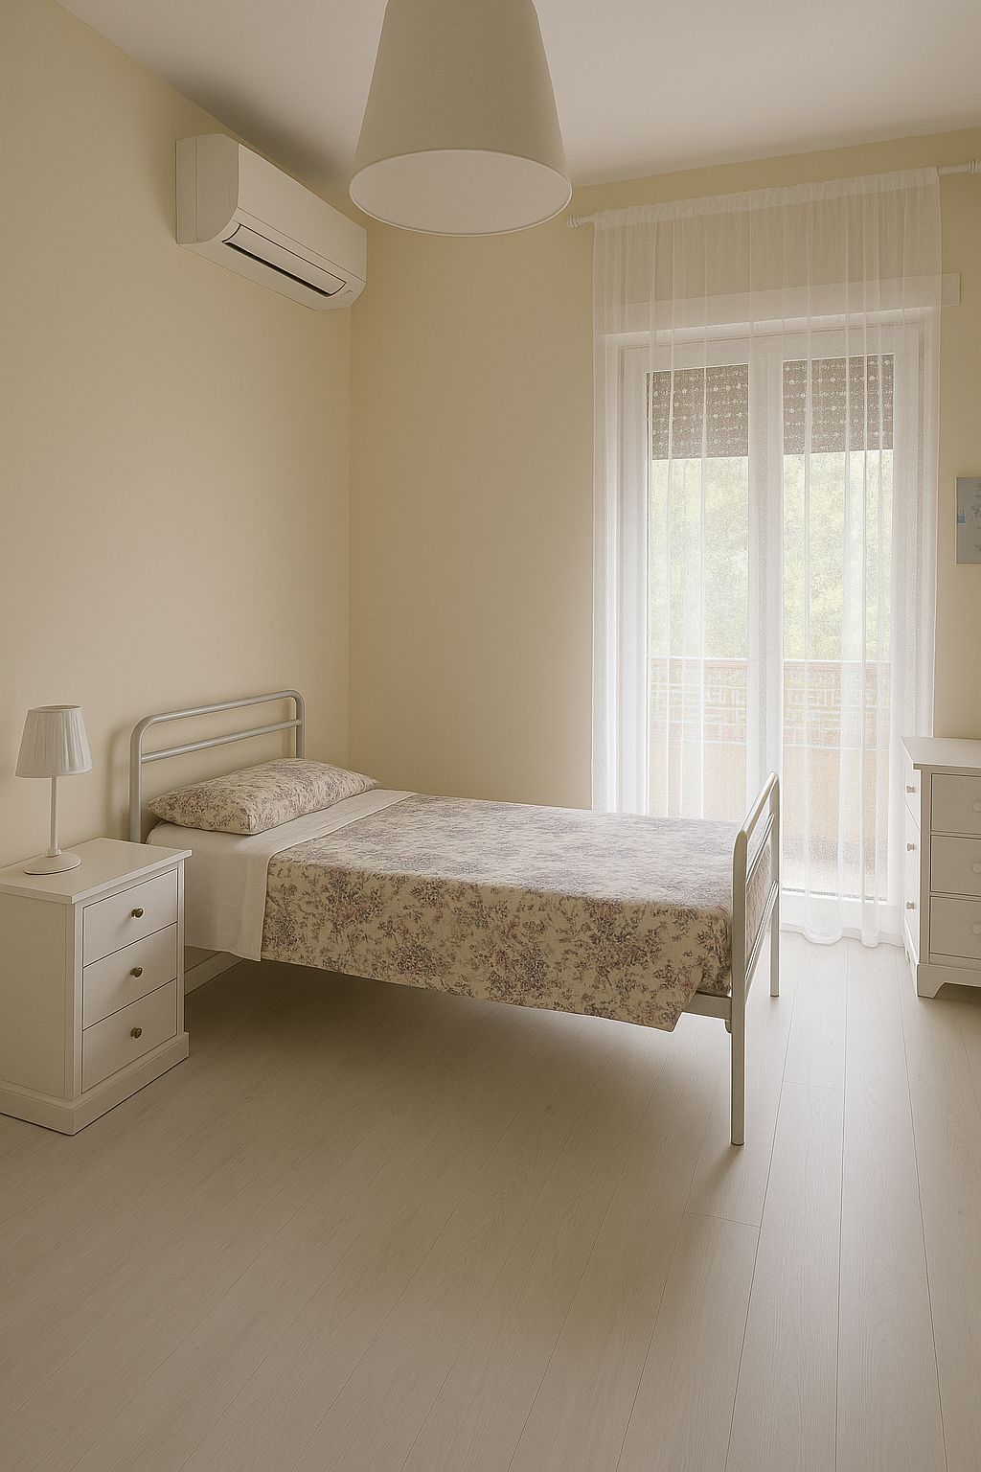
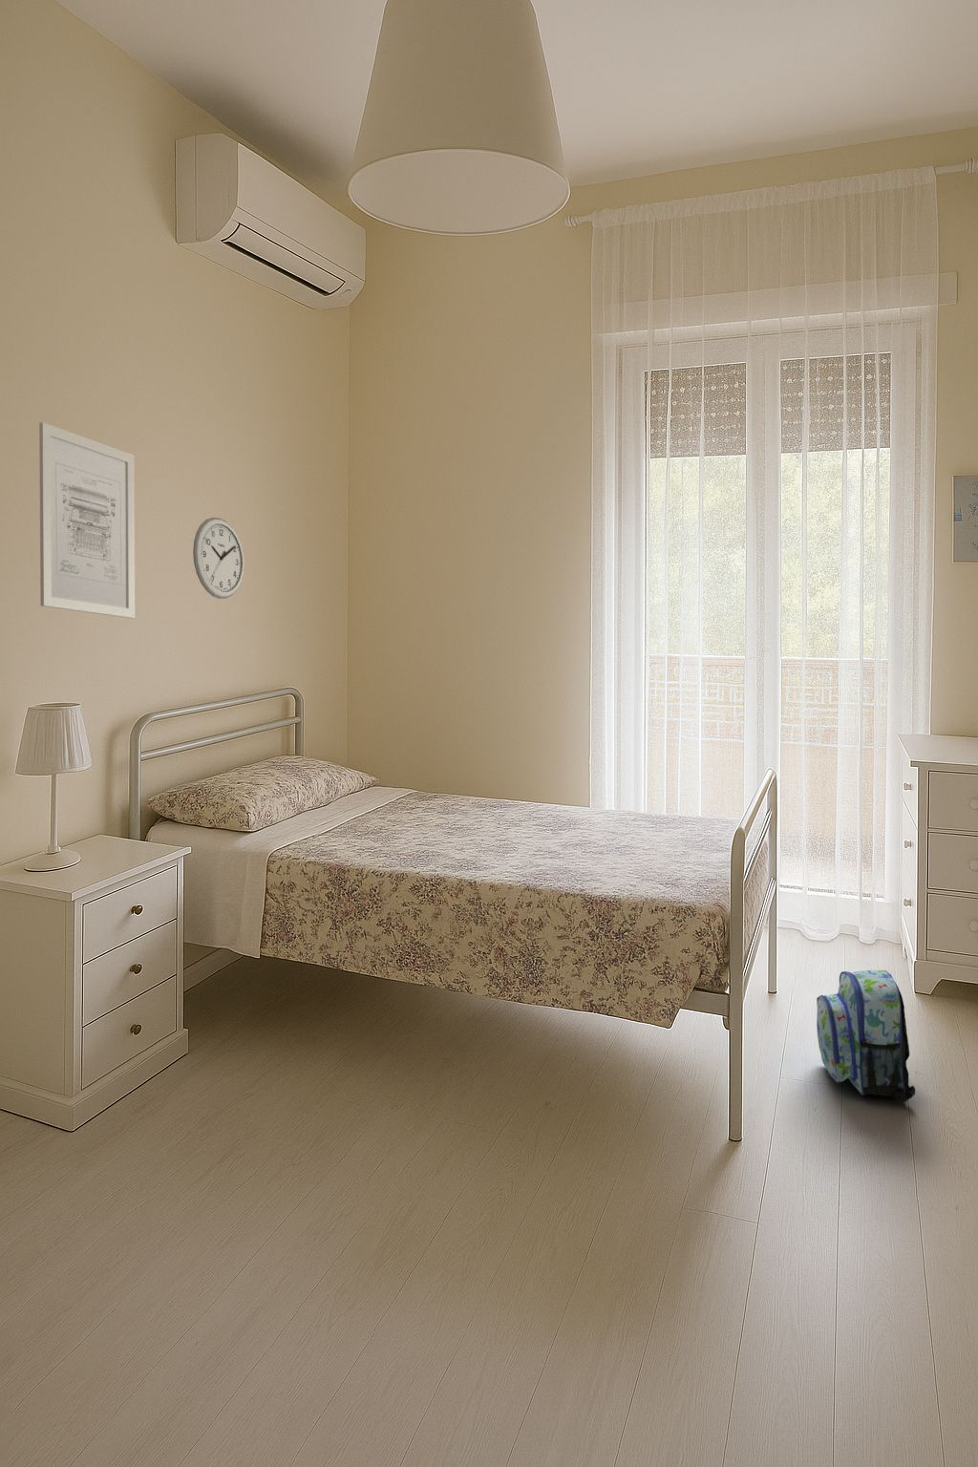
+ wall art [38,421,135,619]
+ backpack [815,968,916,1104]
+ wall clock [192,516,244,599]
